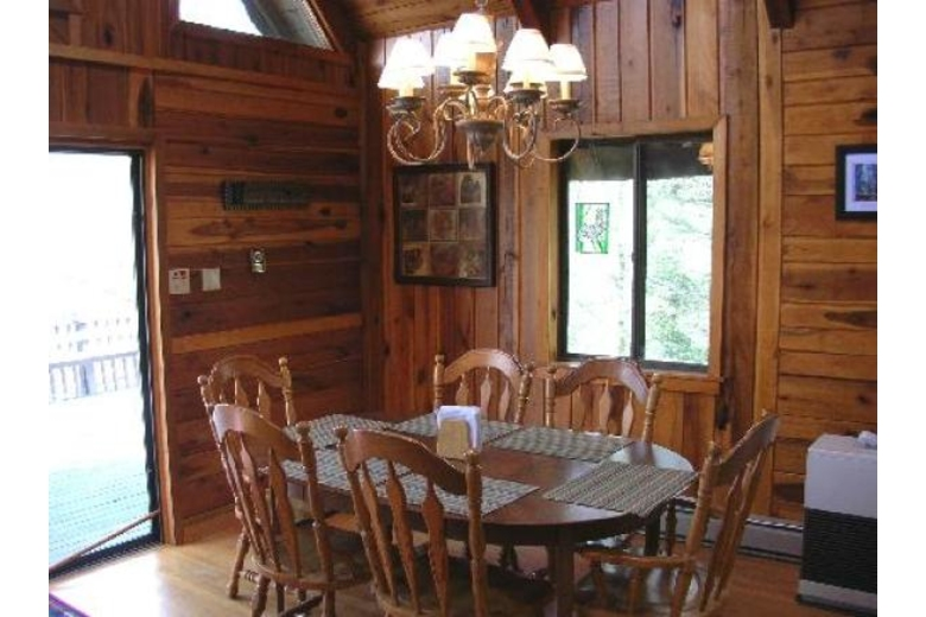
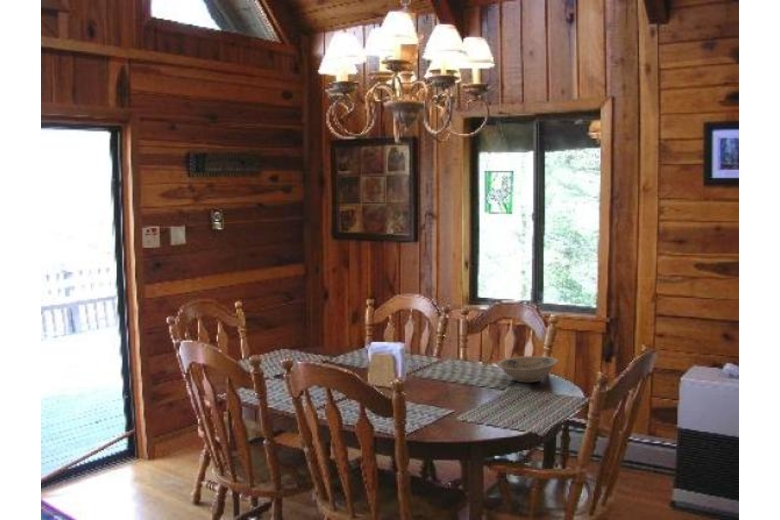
+ bowl [495,355,560,383]
